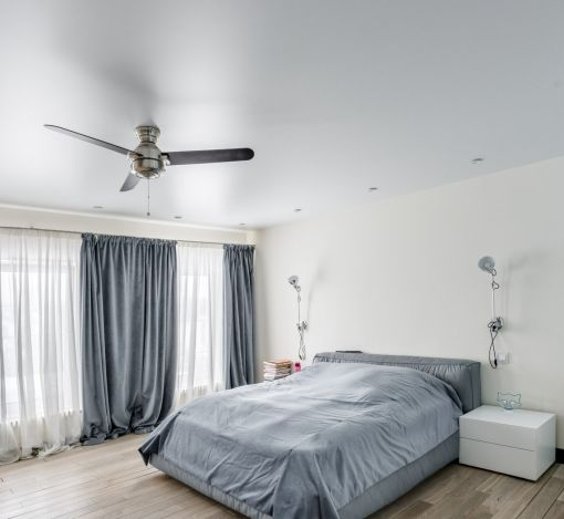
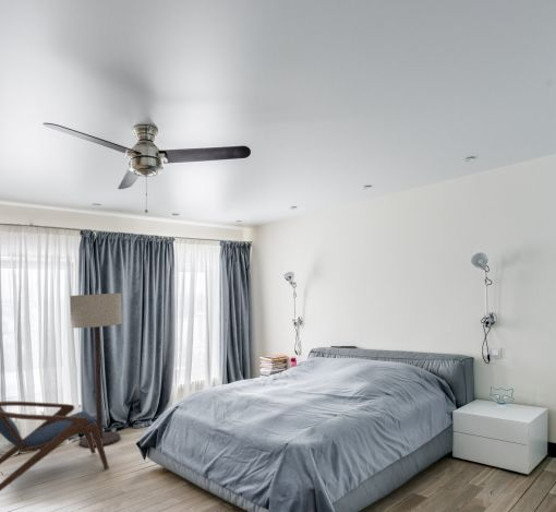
+ armchair [0,401,110,492]
+ floor lamp [69,293,123,449]
